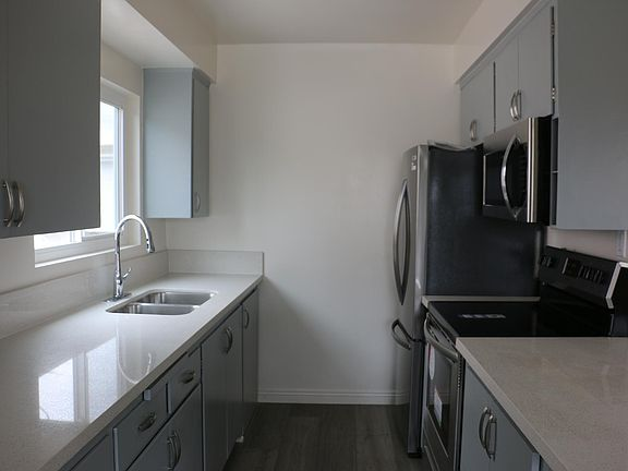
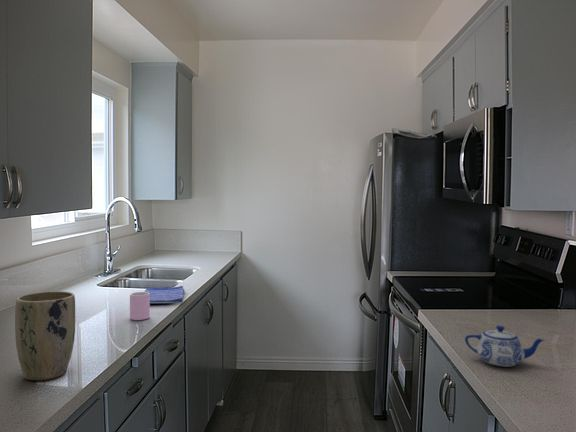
+ dish towel [144,285,185,305]
+ cup [129,291,151,321]
+ teapot [464,325,546,368]
+ plant pot [14,290,76,382]
